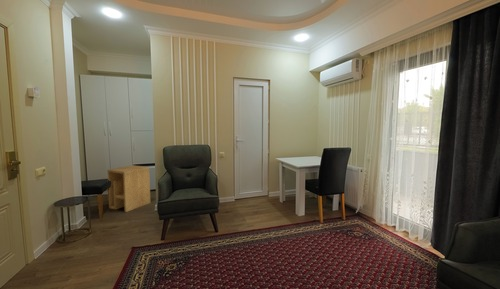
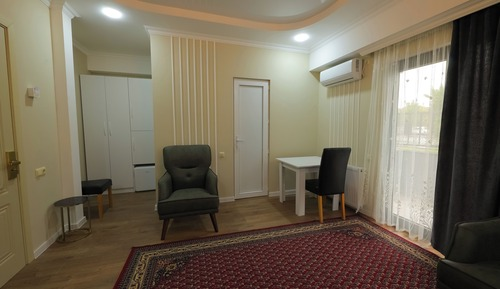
- side table [106,164,151,213]
